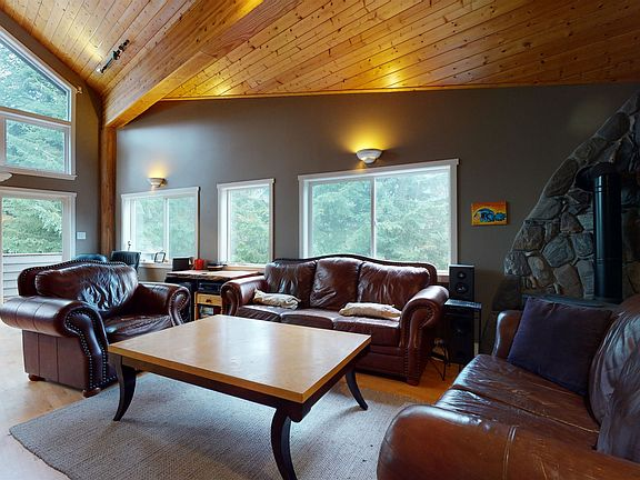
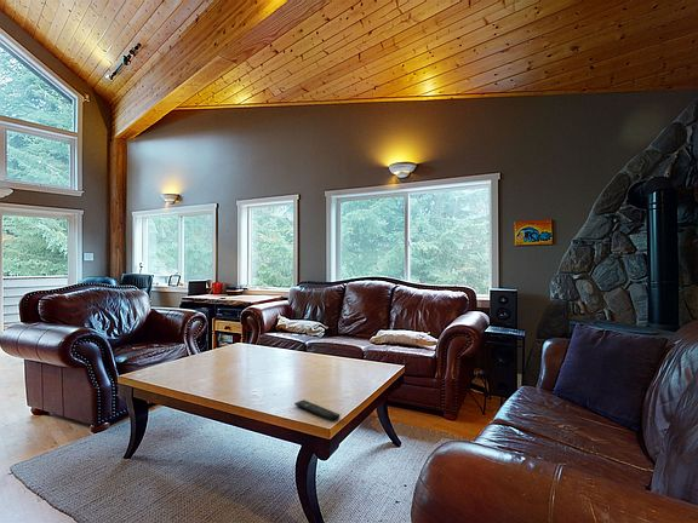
+ remote control [293,398,342,423]
